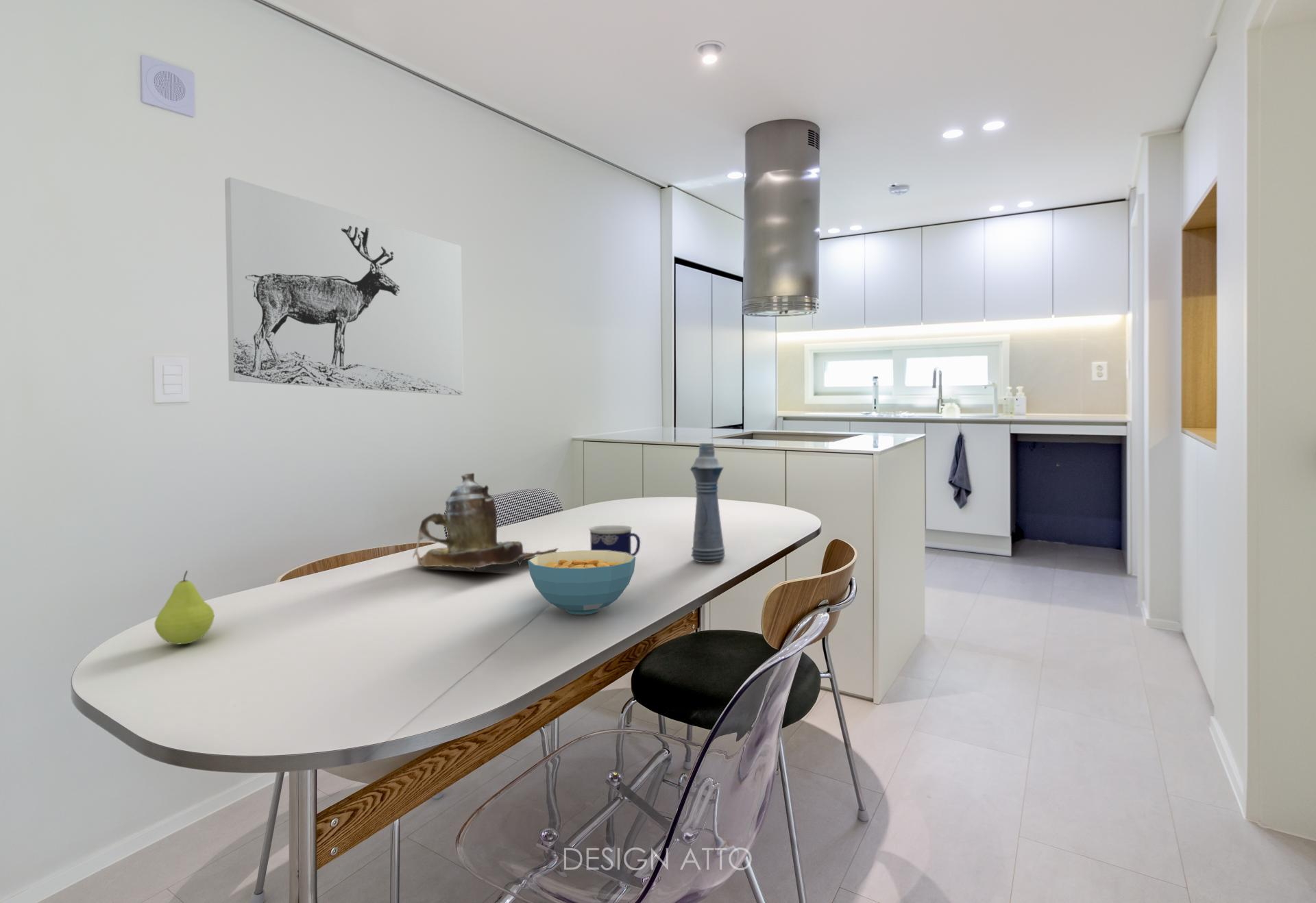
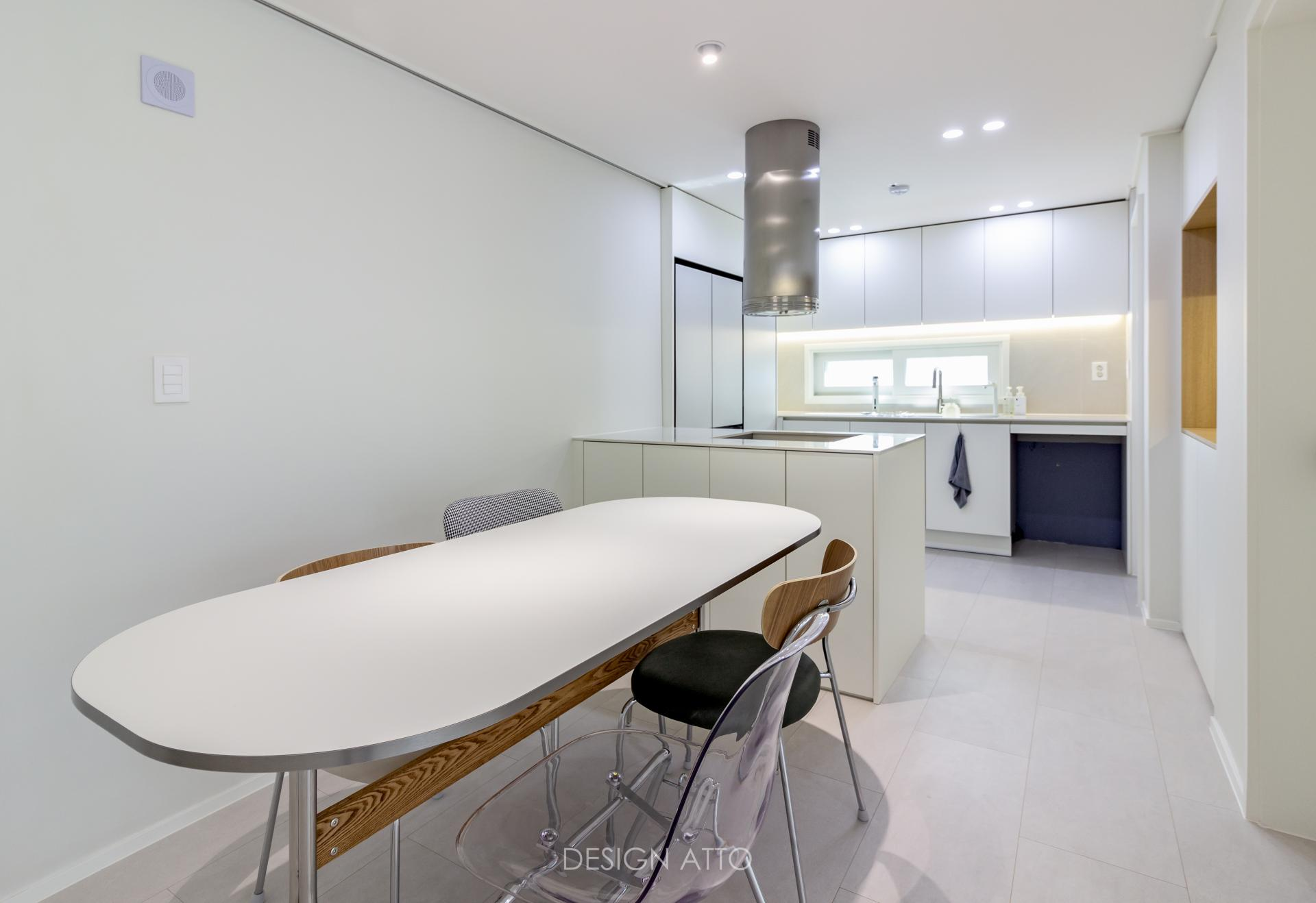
- cereal bowl [527,549,636,615]
- wall art [224,177,464,396]
- fruit [154,570,215,645]
- teapot [412,472,559,572]
- bottle [690,443,726,563]
- cup [589,525,641,556]
